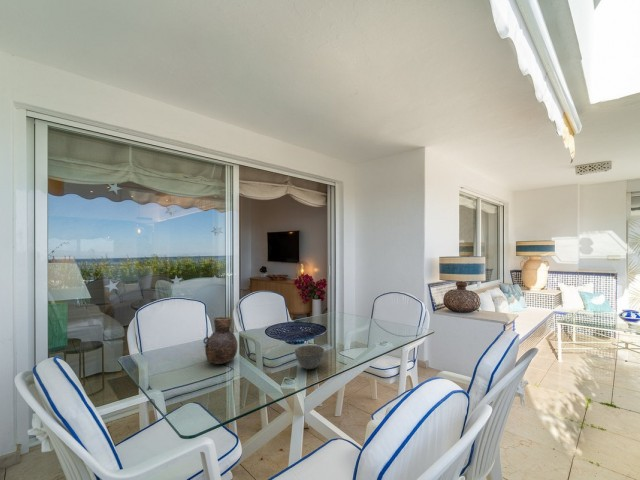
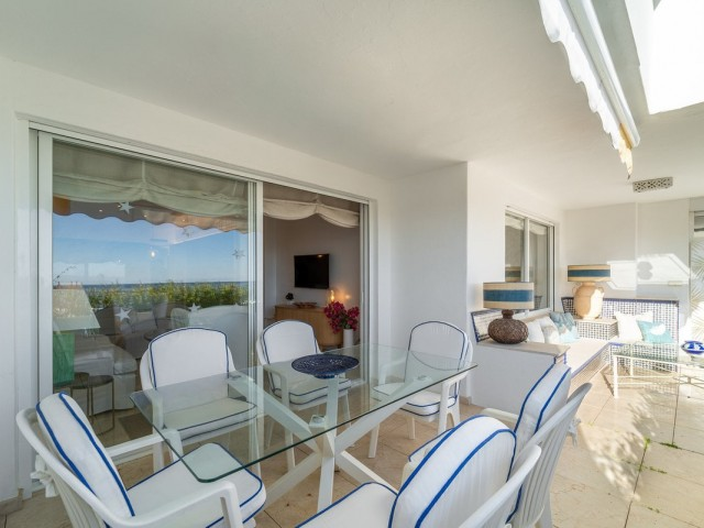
- vase [203,316,239,365]
- bowl [294,344,325,370]
